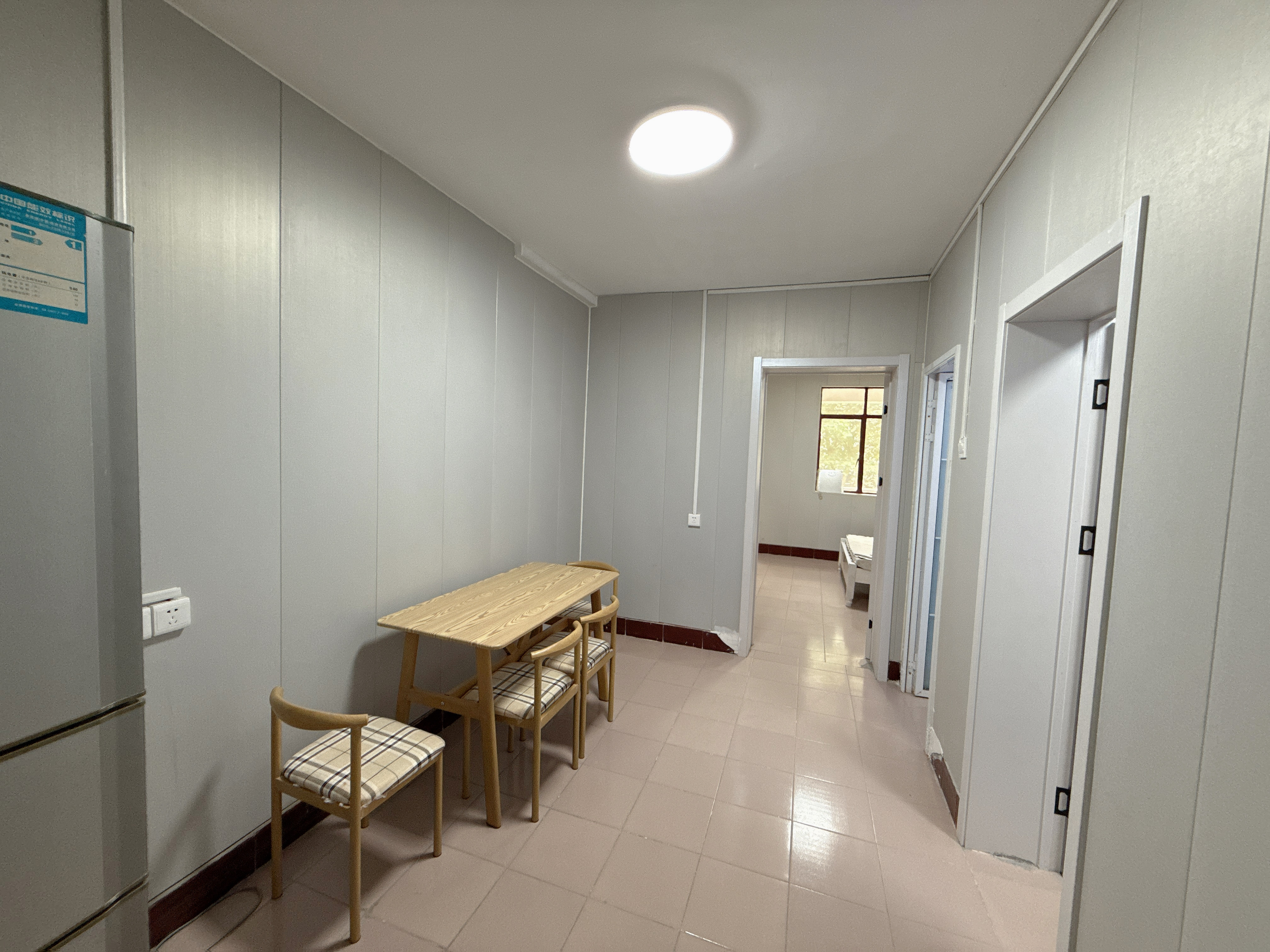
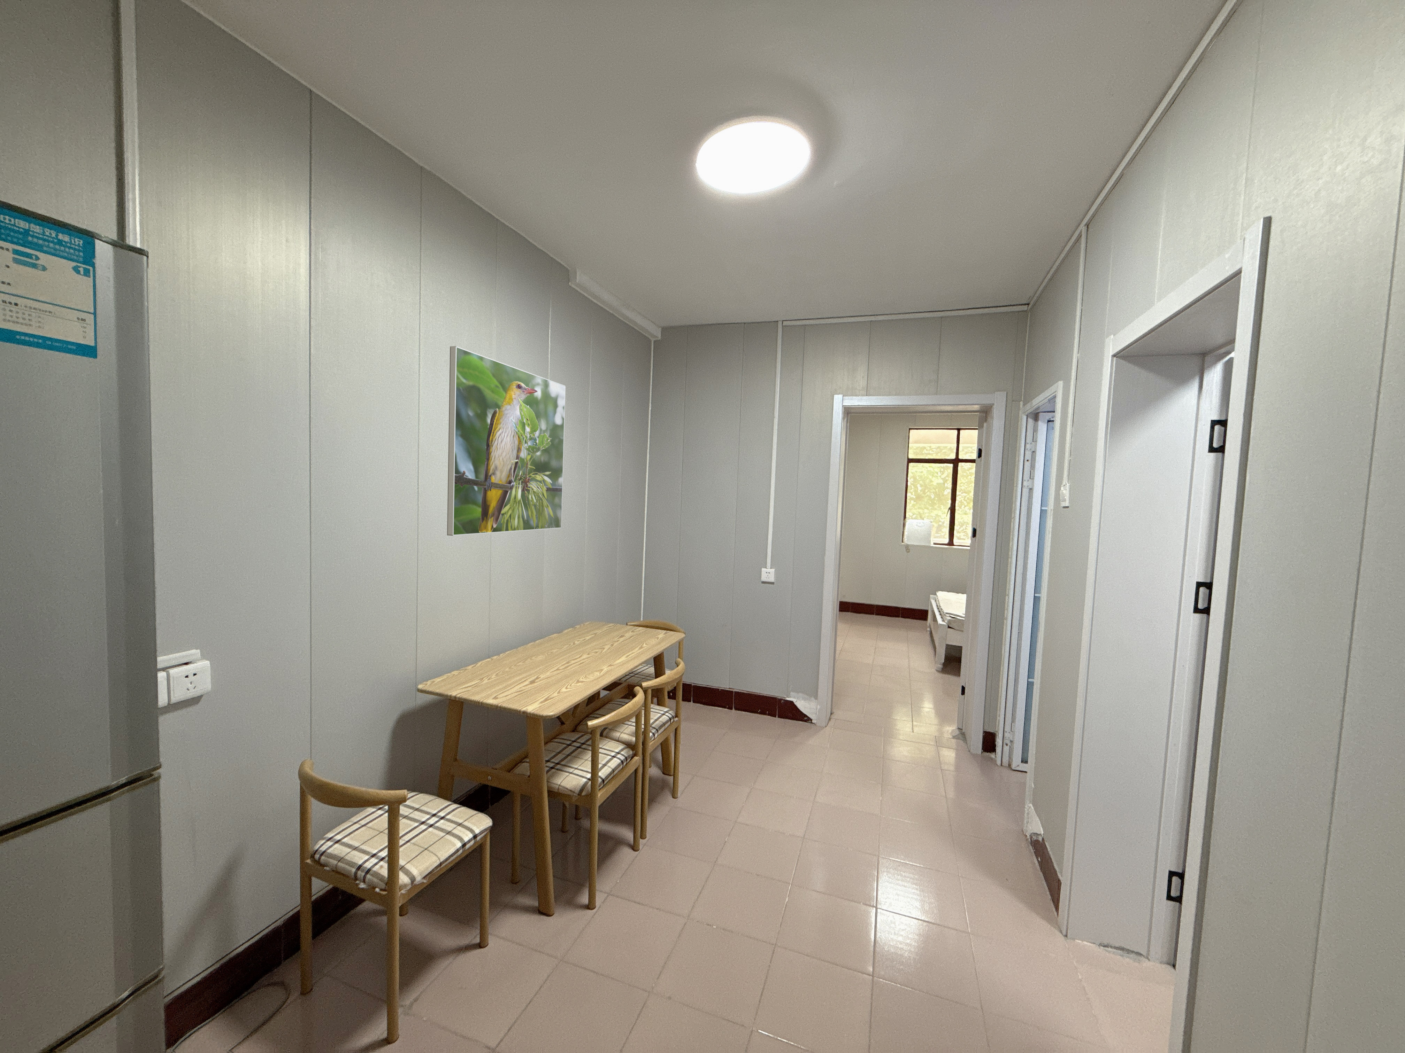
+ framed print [447,346,566,536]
